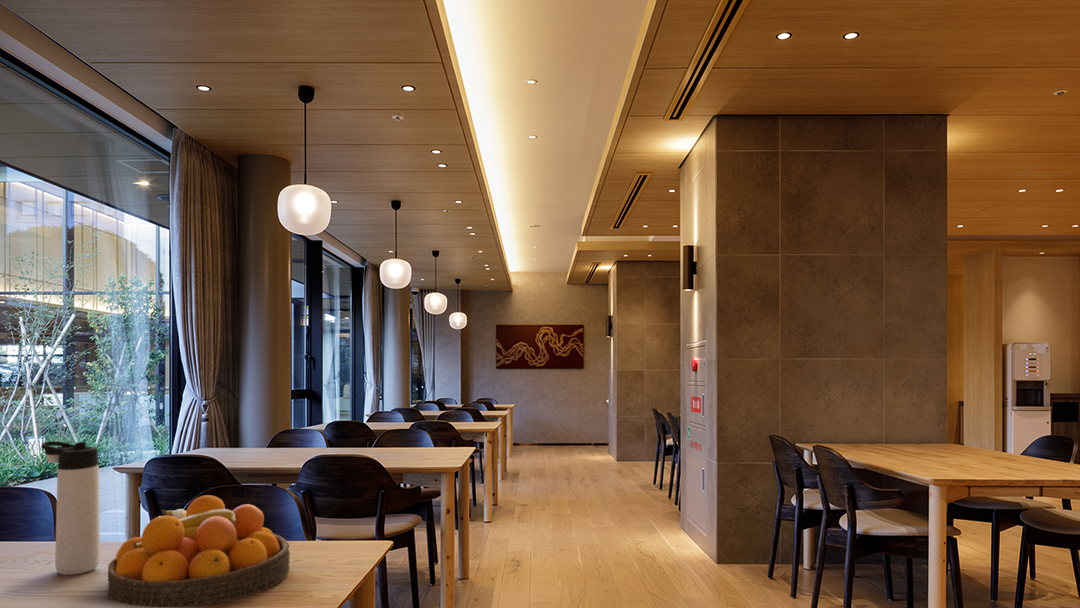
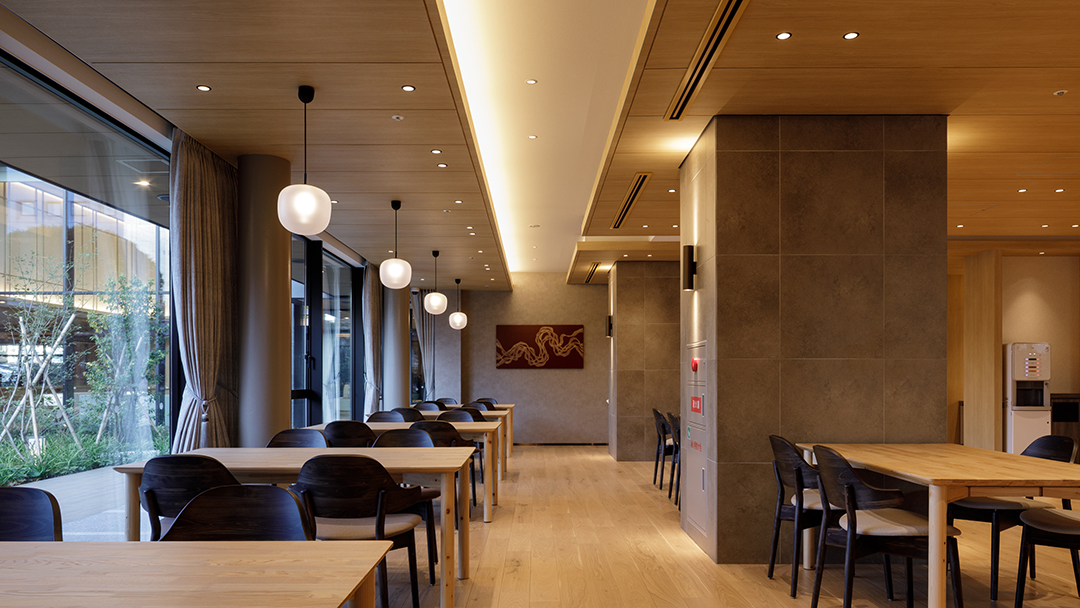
- thermos bottle [40,440,101,576]
- fruit bowl [107,494,291,608]
